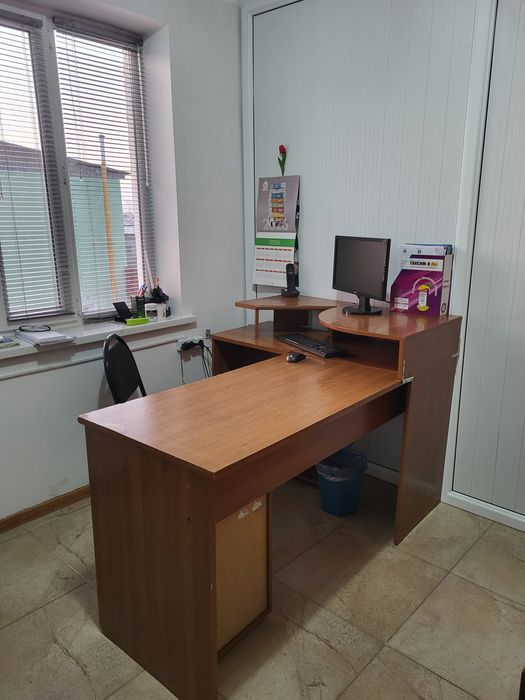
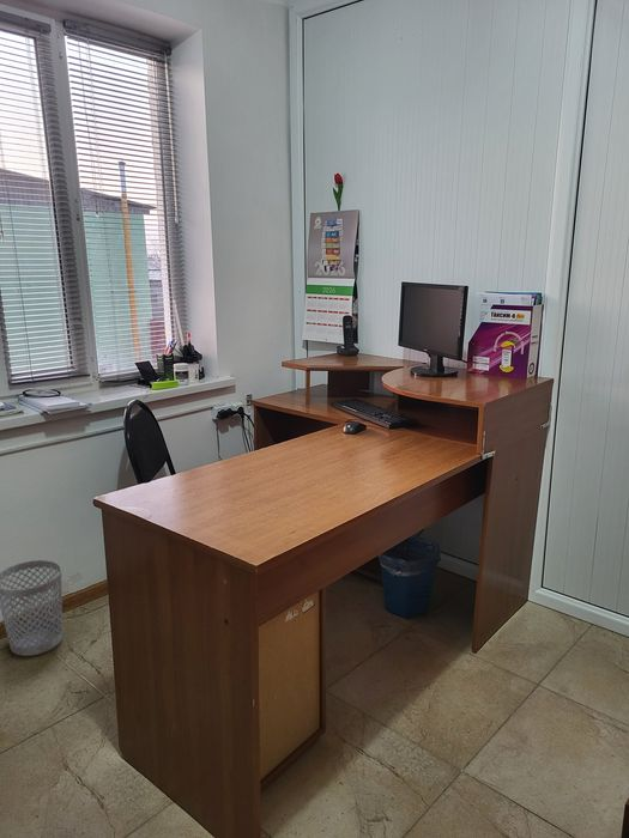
+ wastebasket [0,559,63,657]
